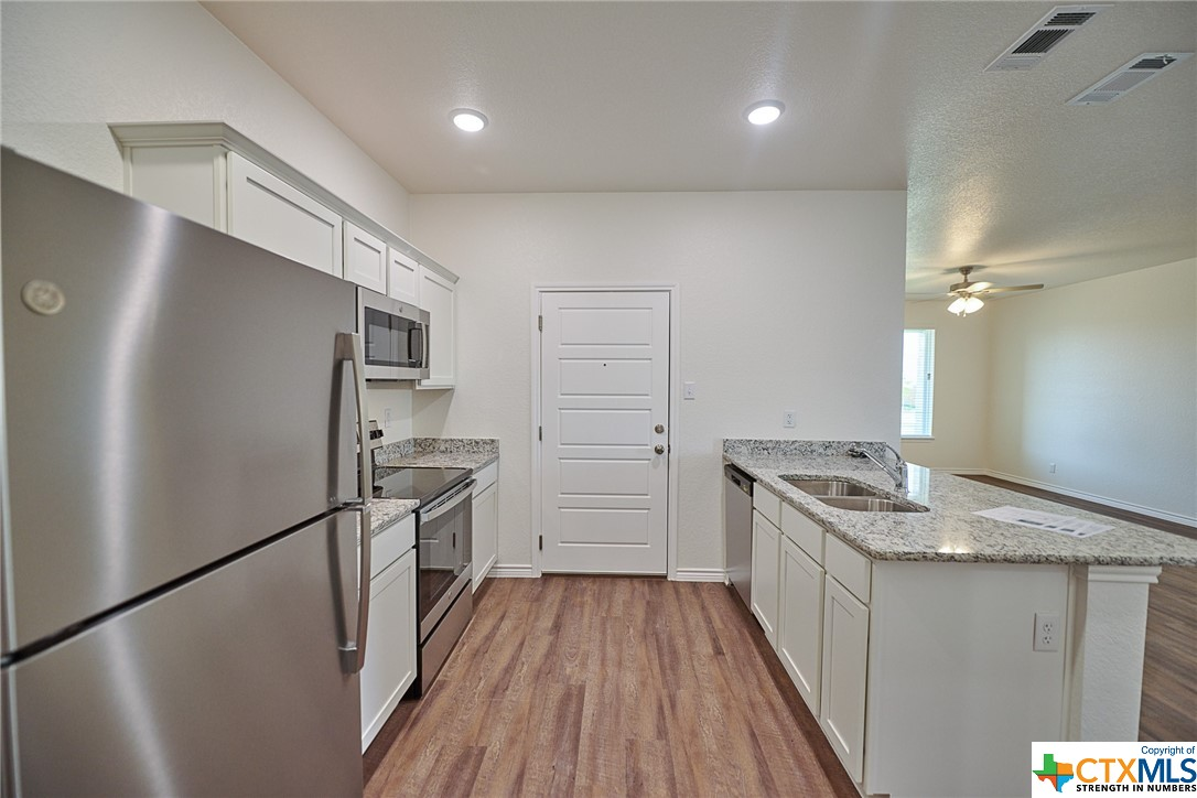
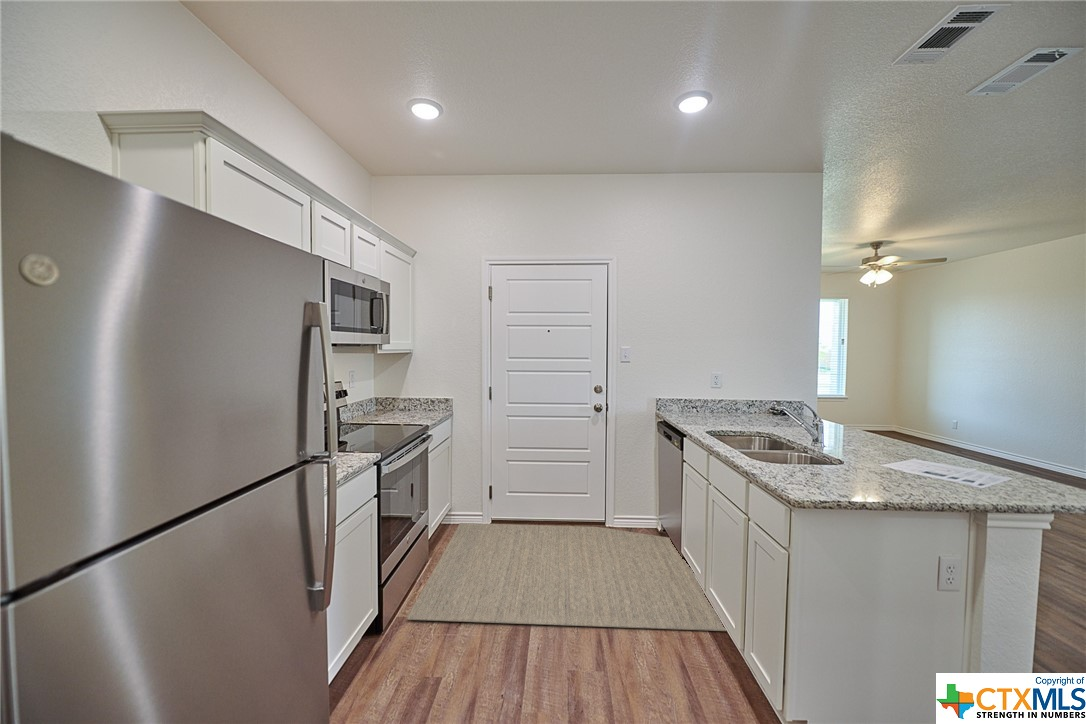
+ rug [406,522,727,632]
